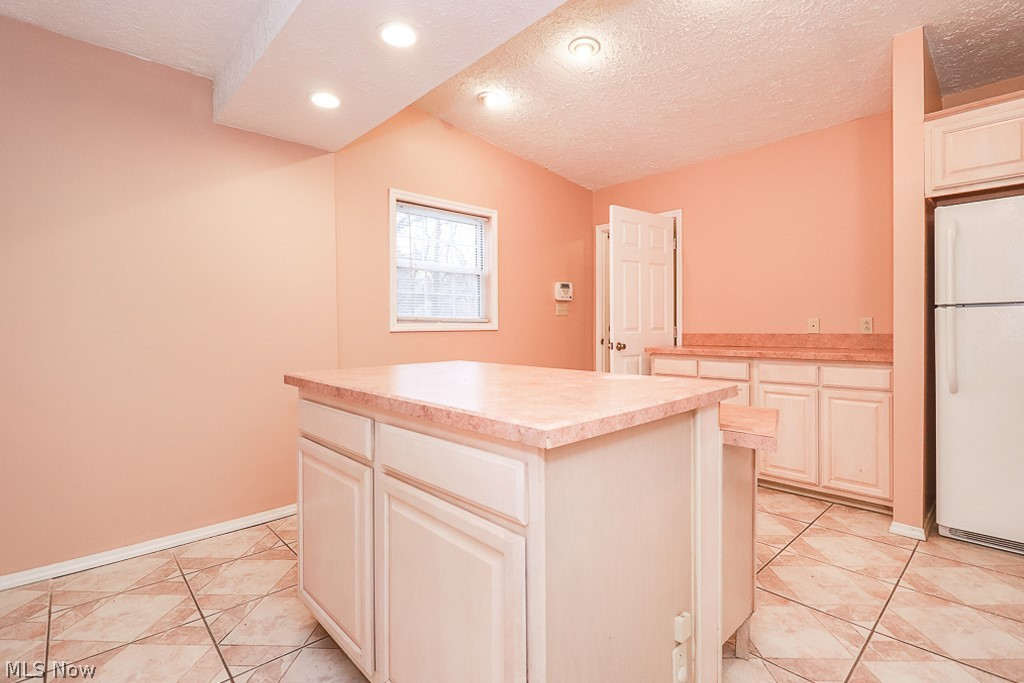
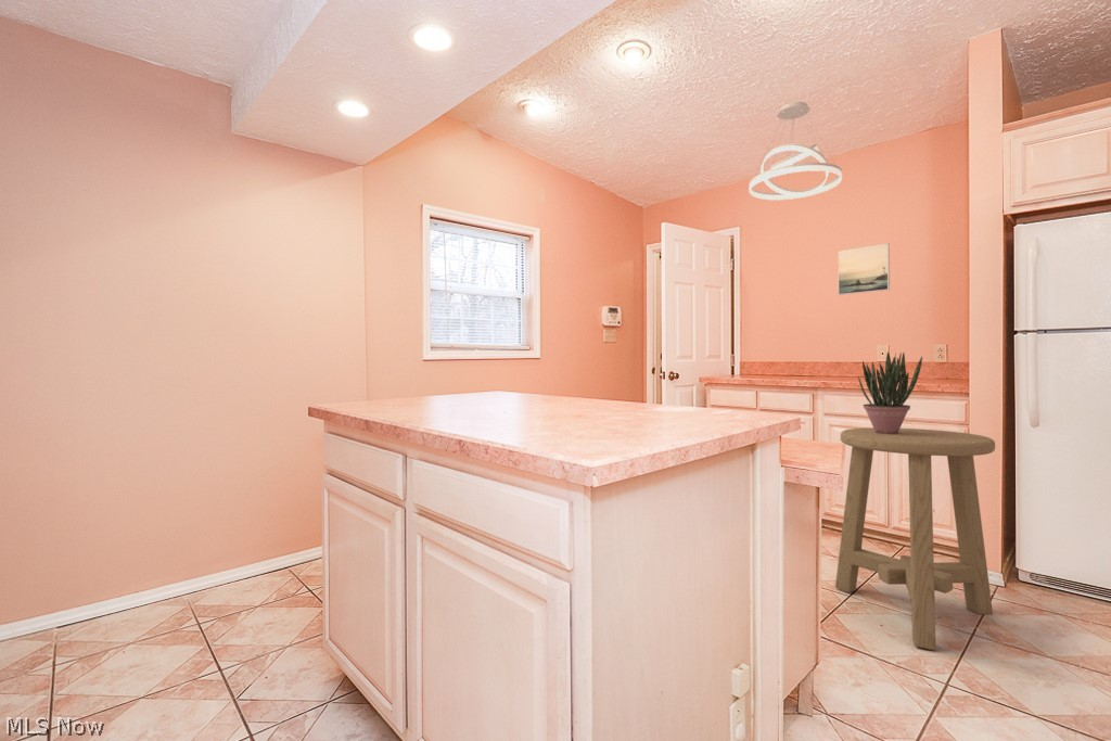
+ pendant light [749,101,843,201]
+ stool [834,426,996,651]
+ potted plant [857,350,923,434]
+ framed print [837,242,891,296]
